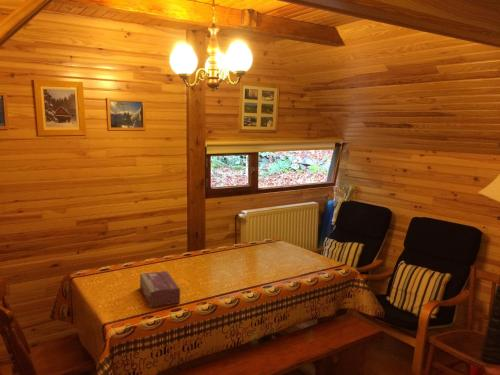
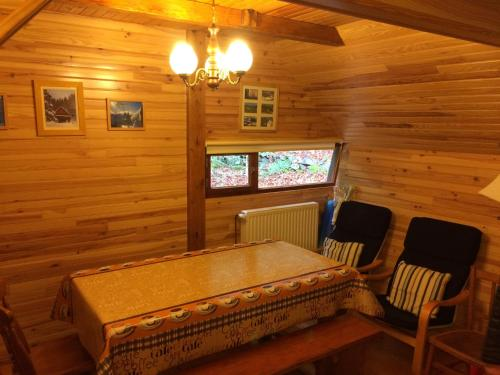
- tissue box [139,270,181,309]
